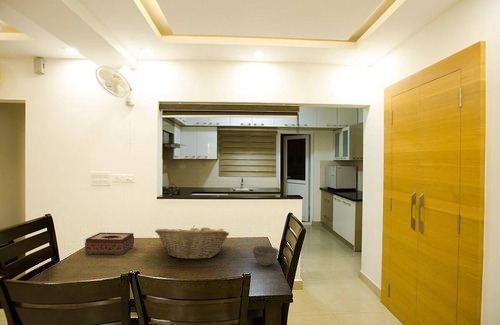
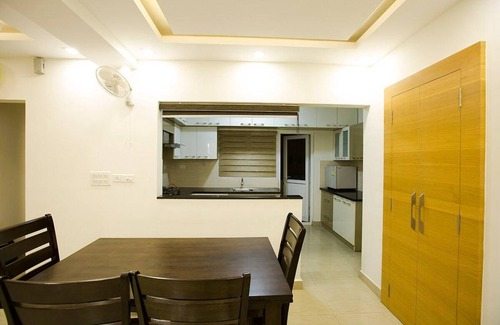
- fruit basket [154,226,230,260]
- bowl [252,245,280,267]
- tissue box [84,232,135,256]
